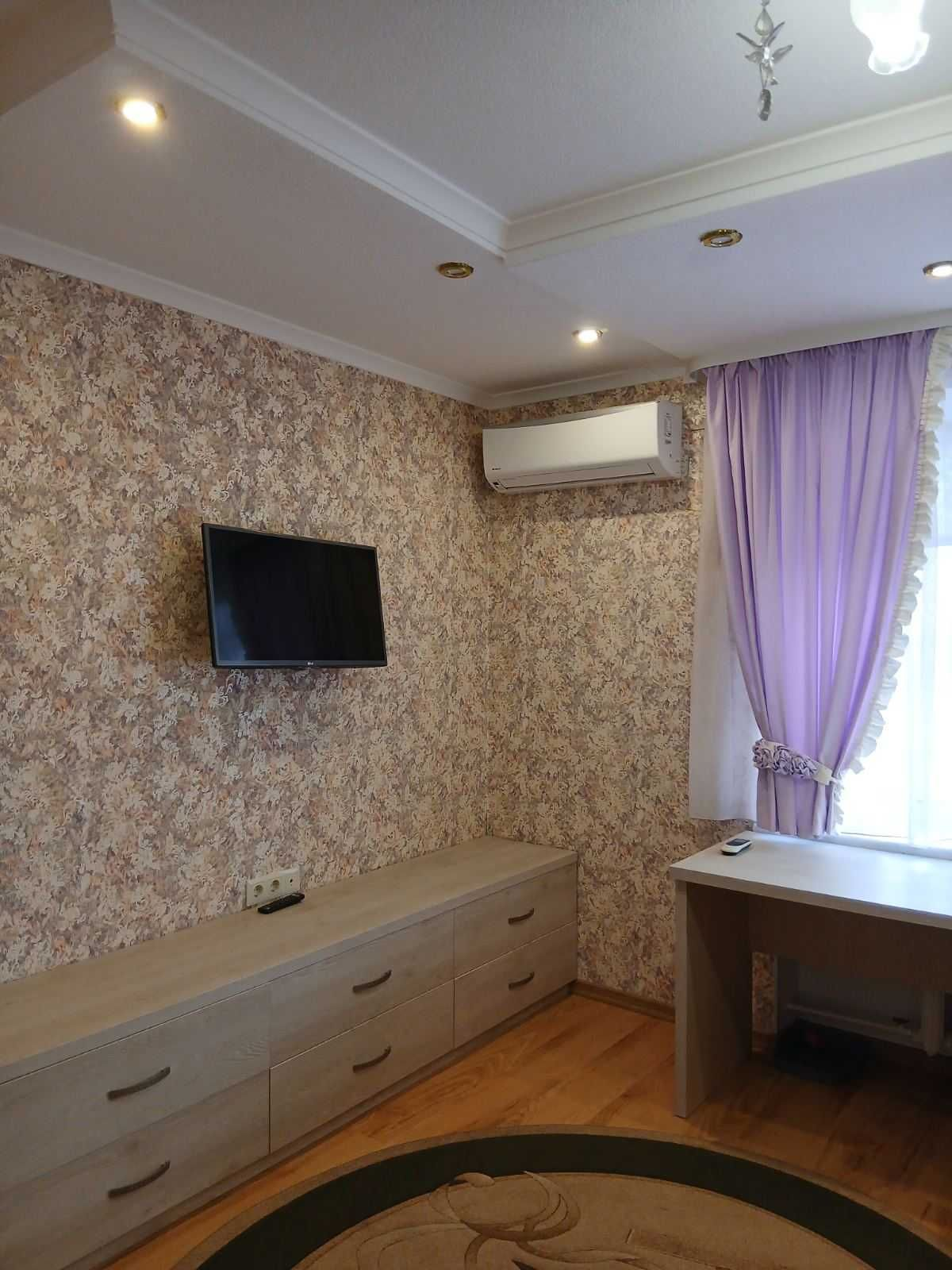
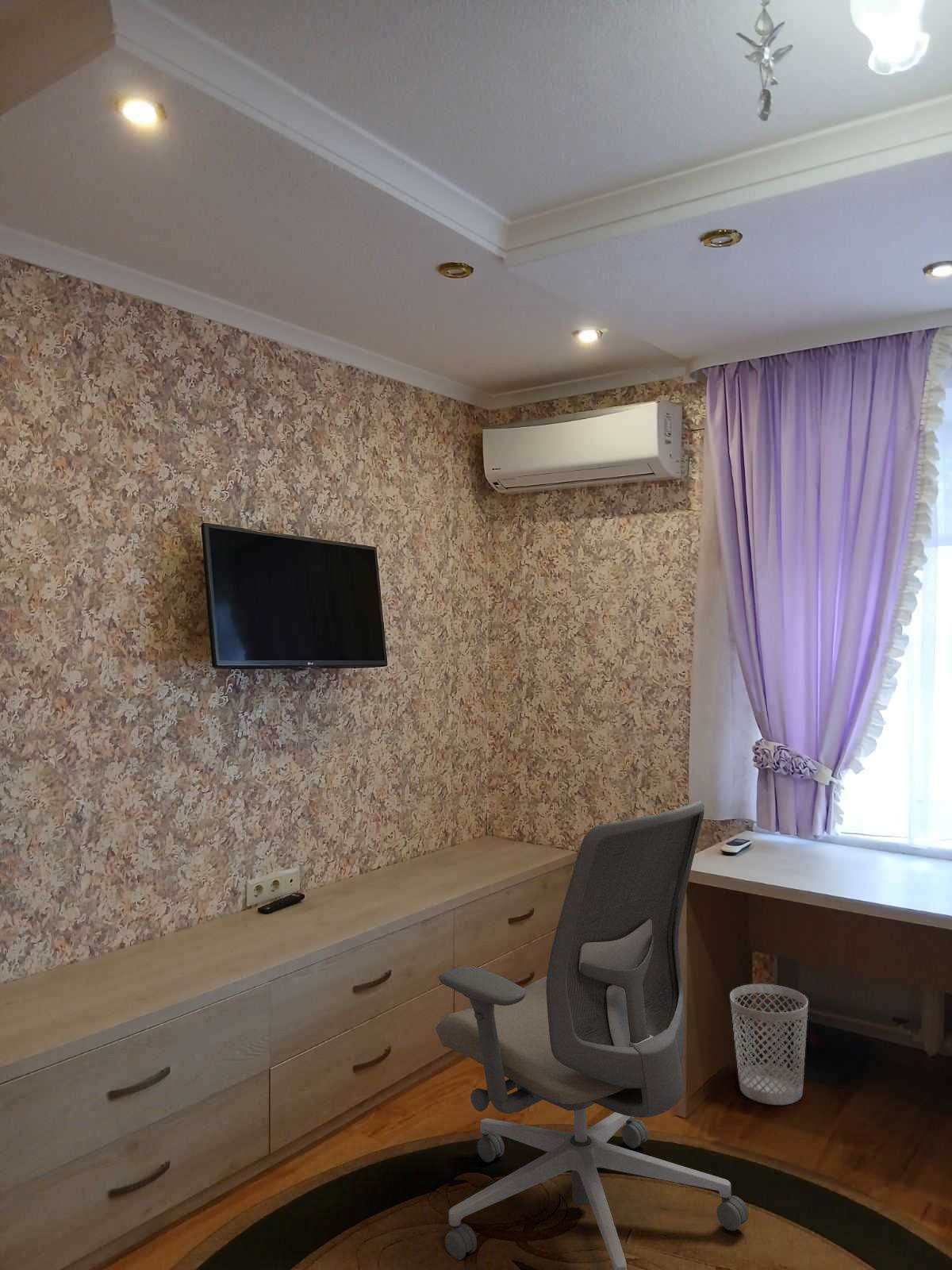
+ office chair [435,800,750,1270]
+ wastebasket [729,983,809,1106]
